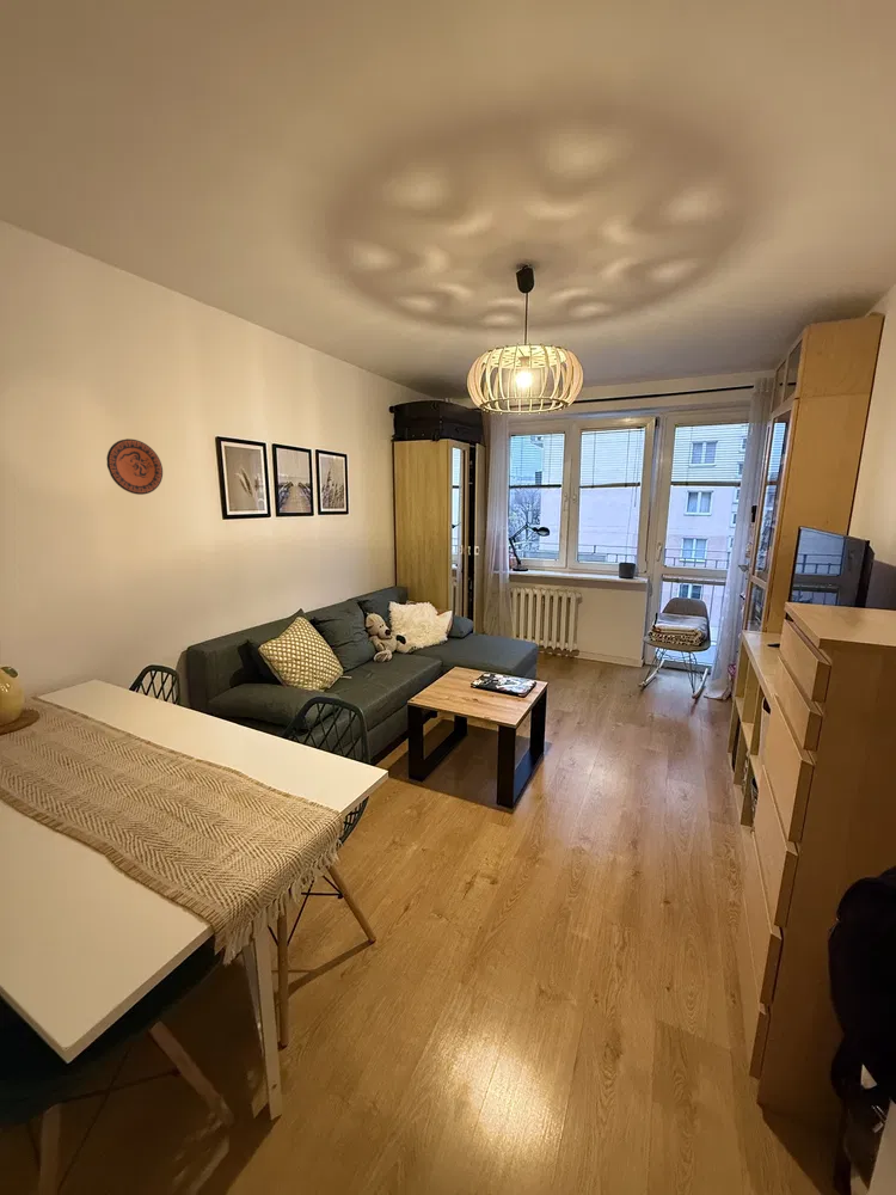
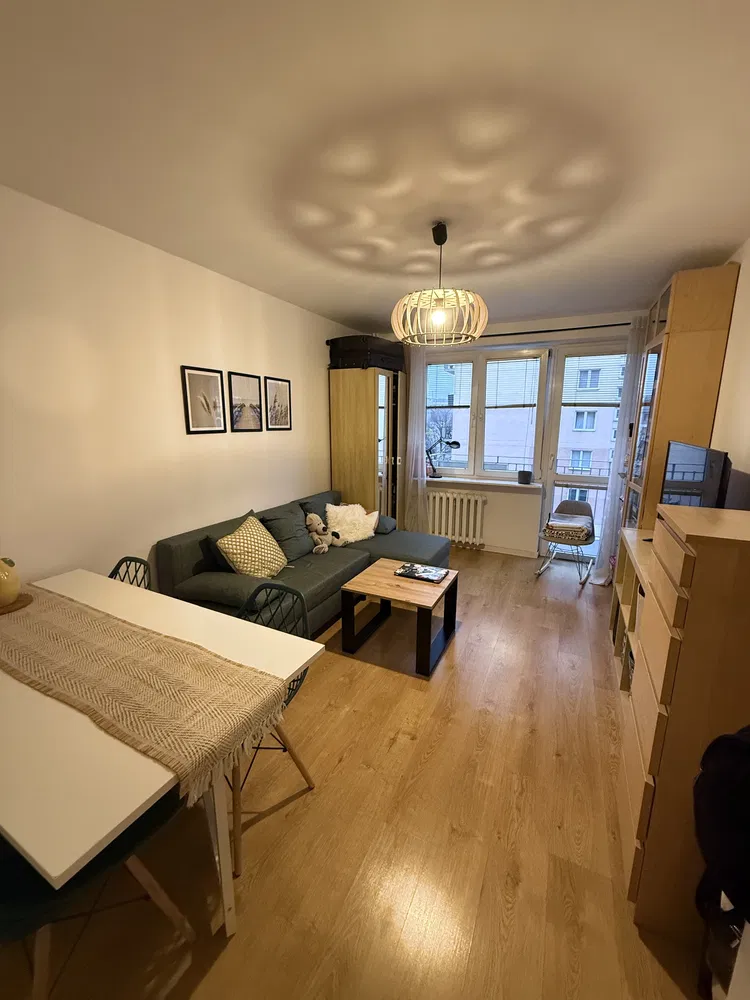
- decorative plate [105,437,164,496]
